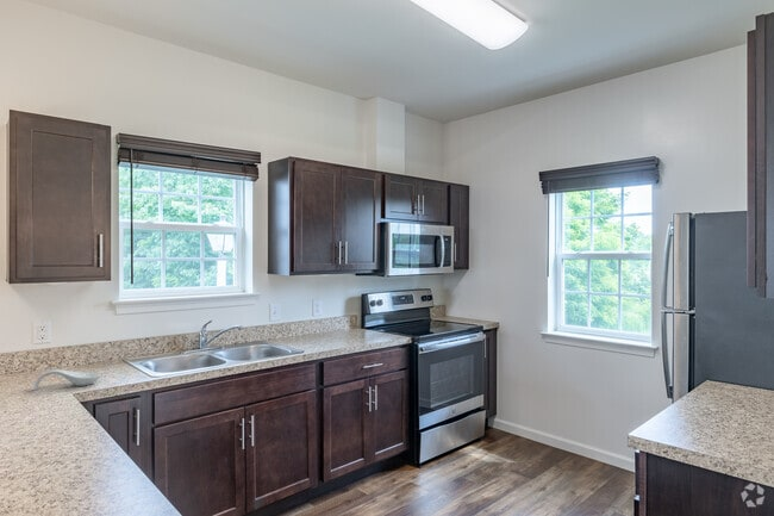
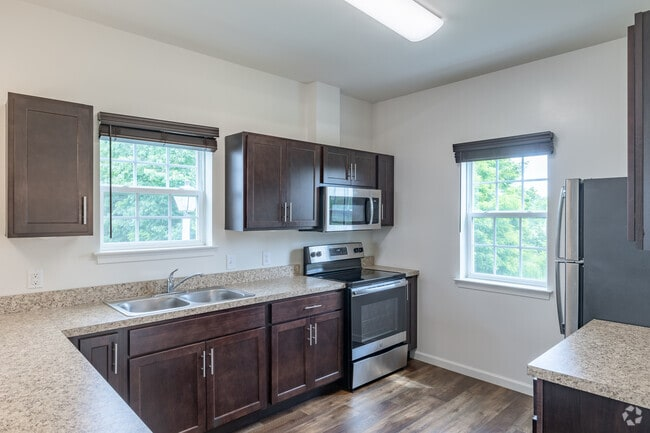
- spoon rest [33,368,101,391]
